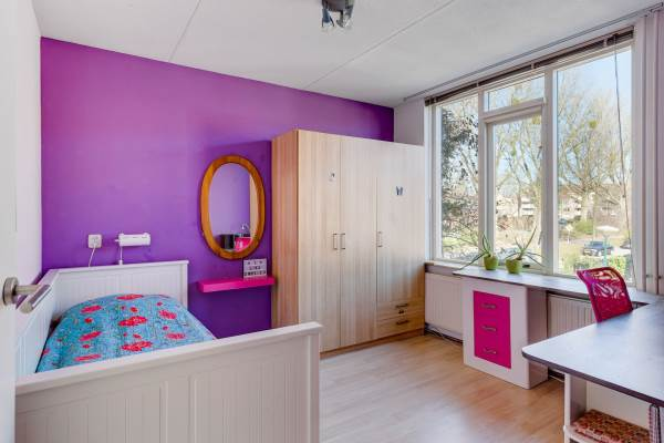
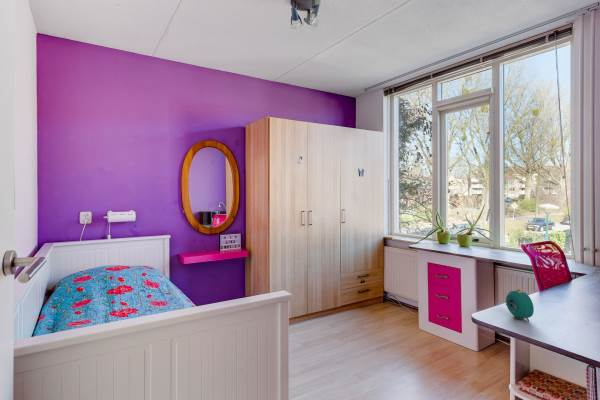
+ alarm clock [505,288,535,323]
